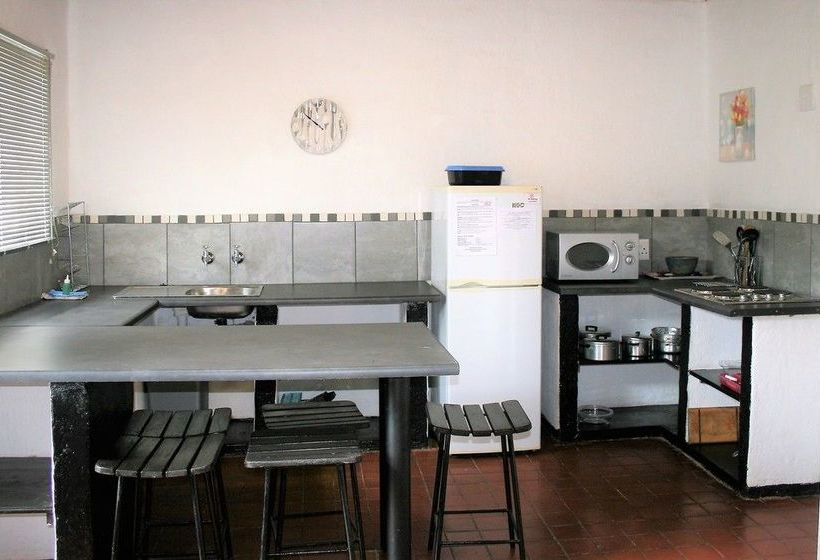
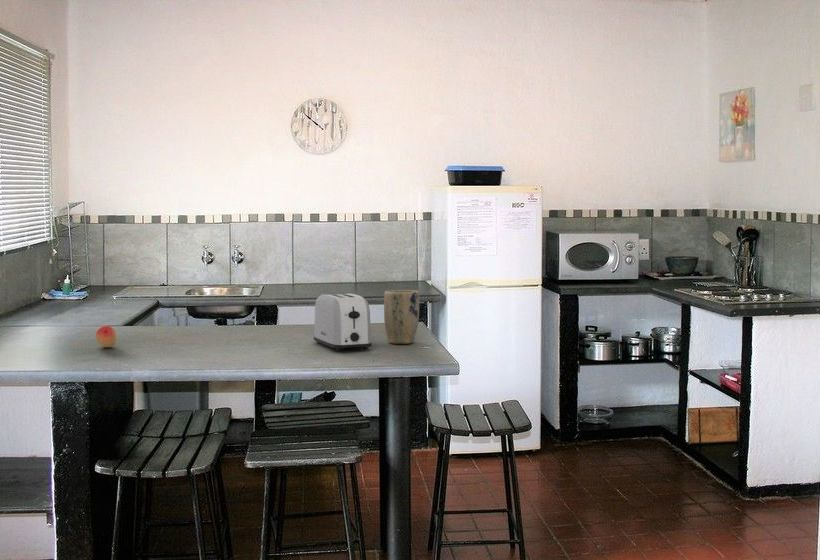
+ toaster [313,293,373,352]
+ fruit [95,325,117,348]
+ plant pot [383,289,420,345]
